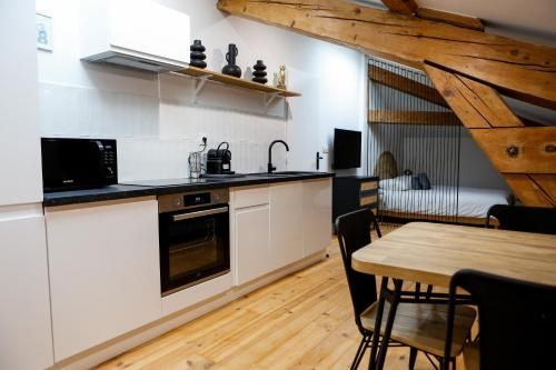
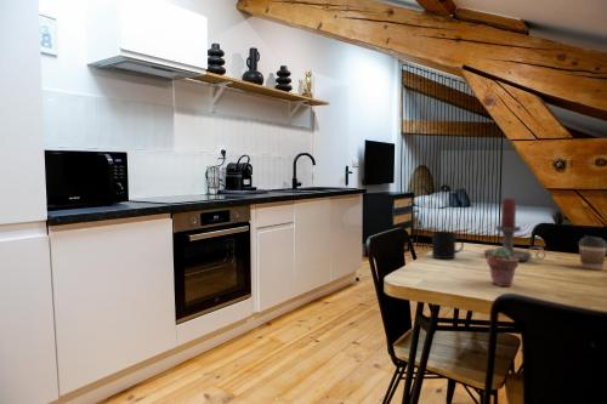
+ potted succulent [486,245,520,288]
+ coffee cup [577,234,607,271]
+ mug [431,231,465,260]
+ candle holder [483,198,548,262]
